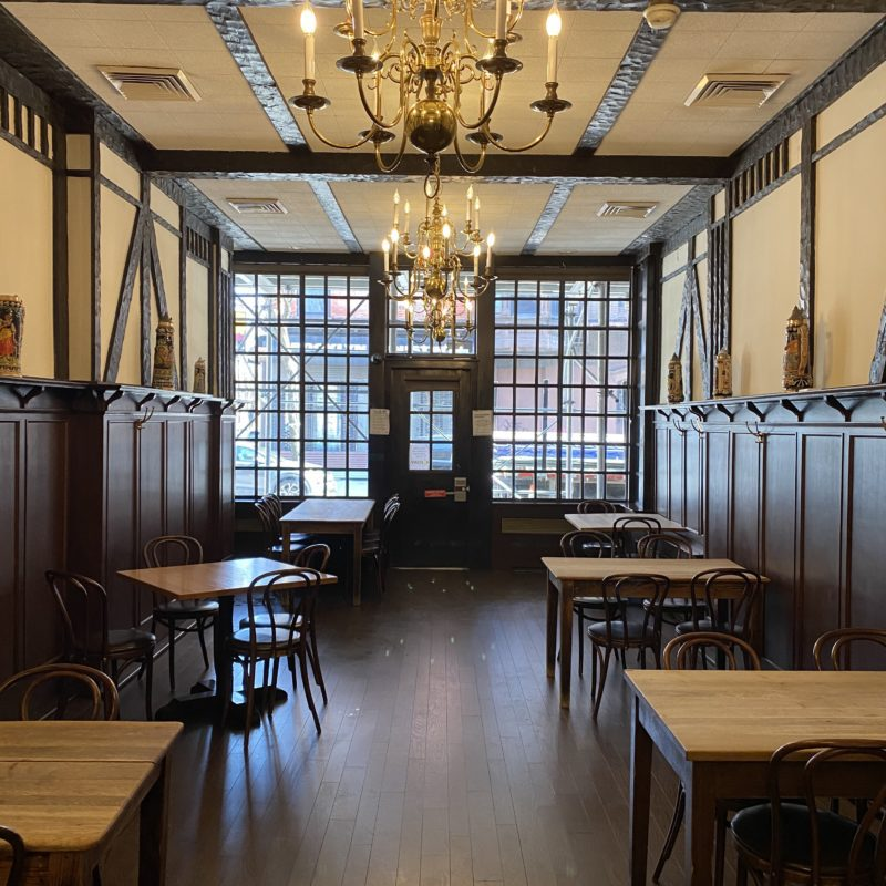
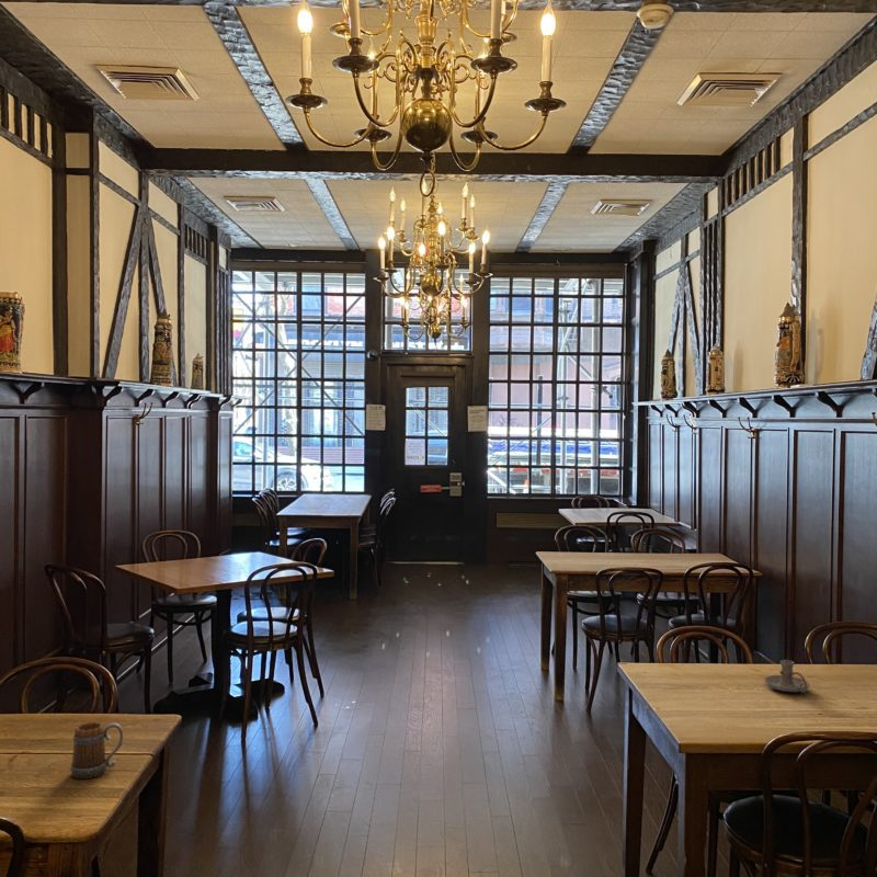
+ candle holder [764,659,811,694]
+ beer mug [69,721,124,779]
